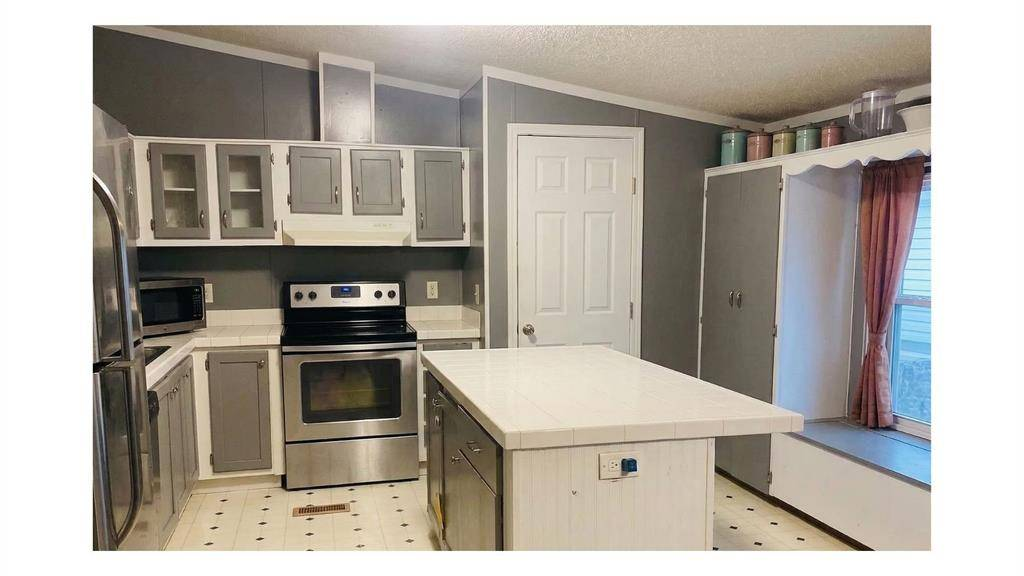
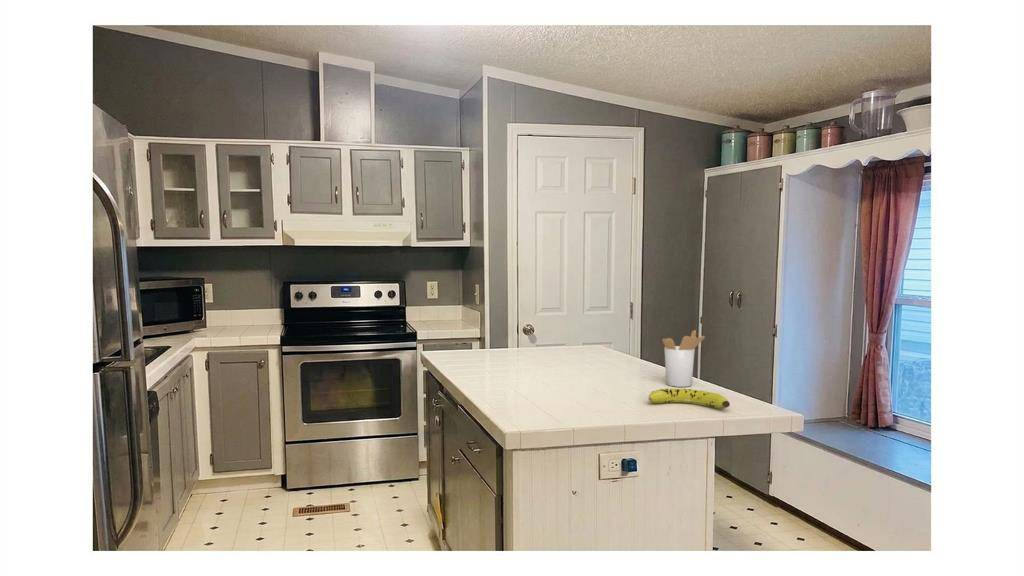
+ utensil holder [661,329,706,388]
+ fruit [647,387,731,410]
